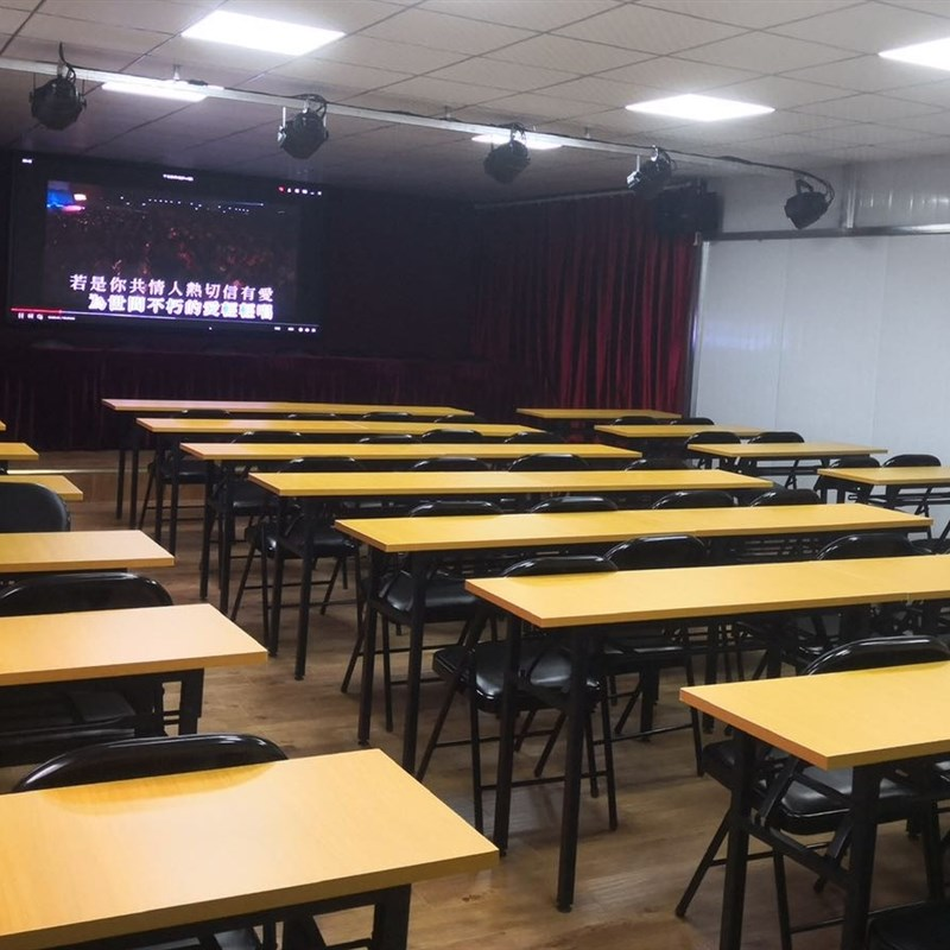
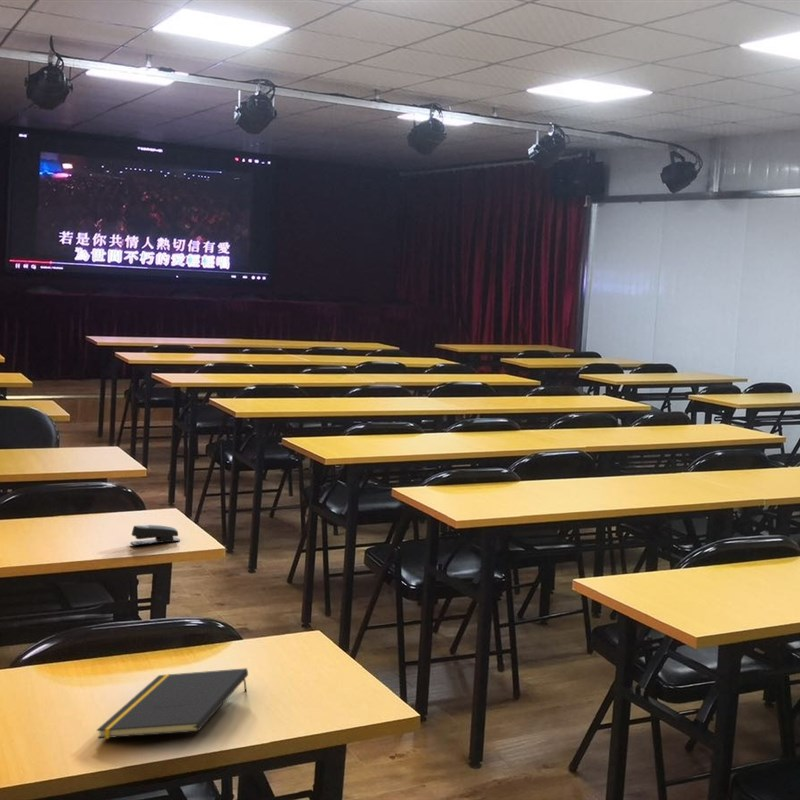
+ notepad [96,667,249,740]
+ stapler [129,524,181,546]
